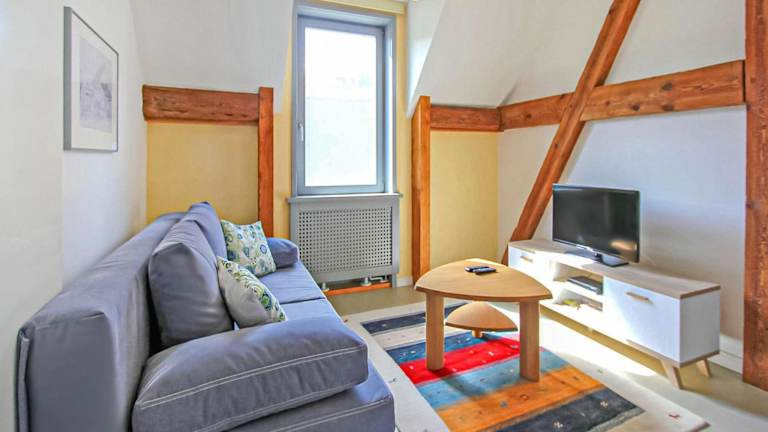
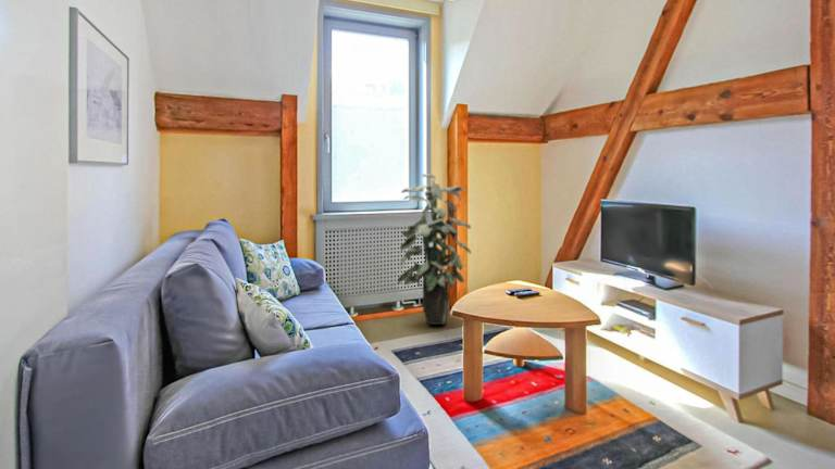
+ indoor plant [397,173,472,326]
